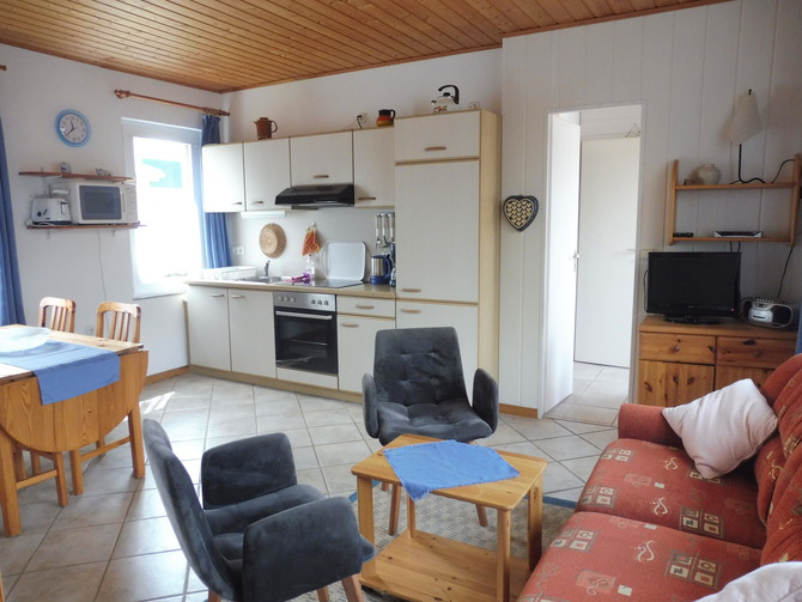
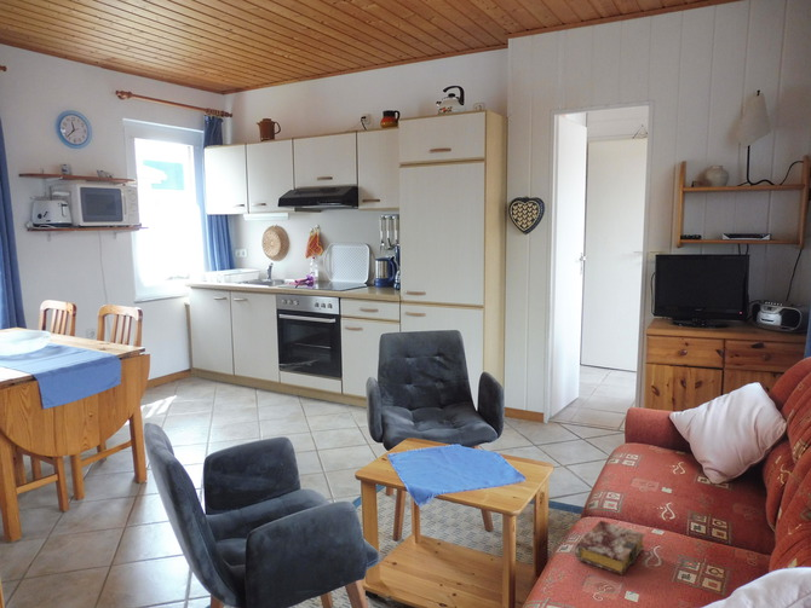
+ book [574,520,645,577]
